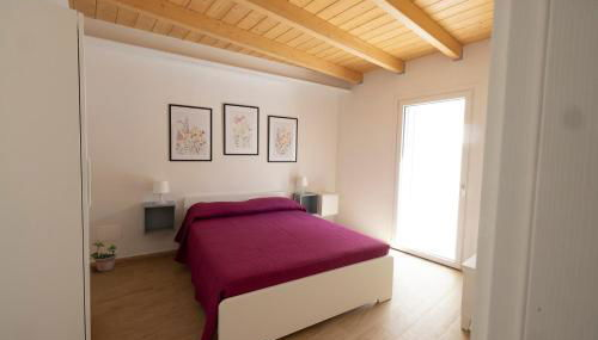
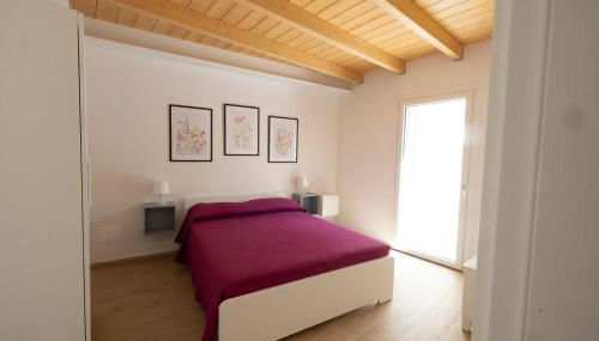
- potted plant [89,236,121,273]
